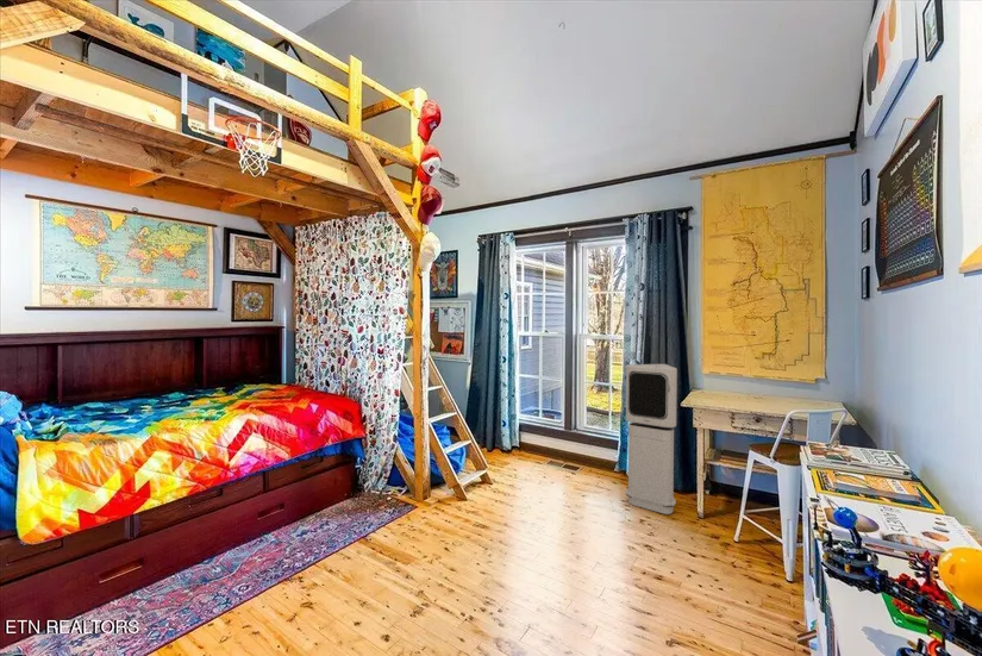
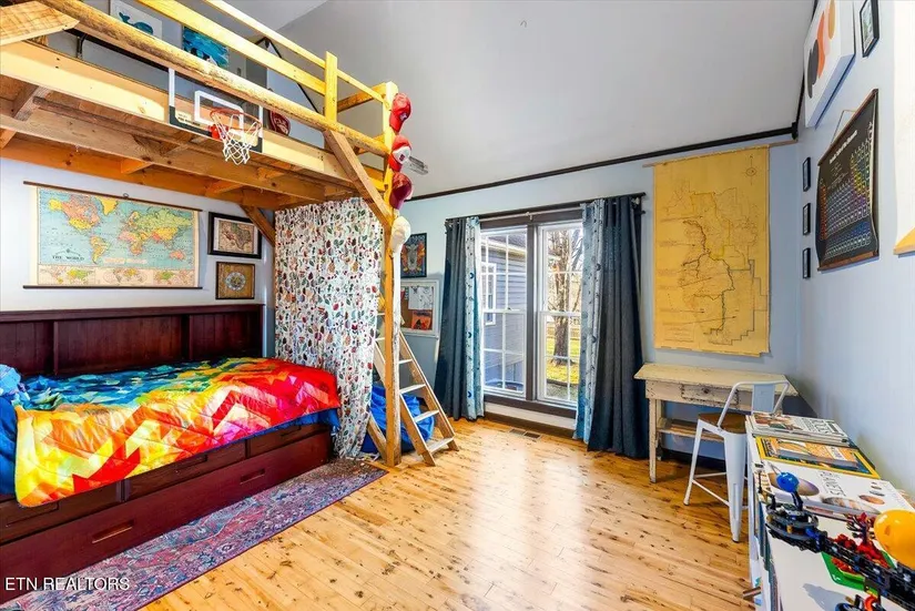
- air purifier [624,363,678,516]
